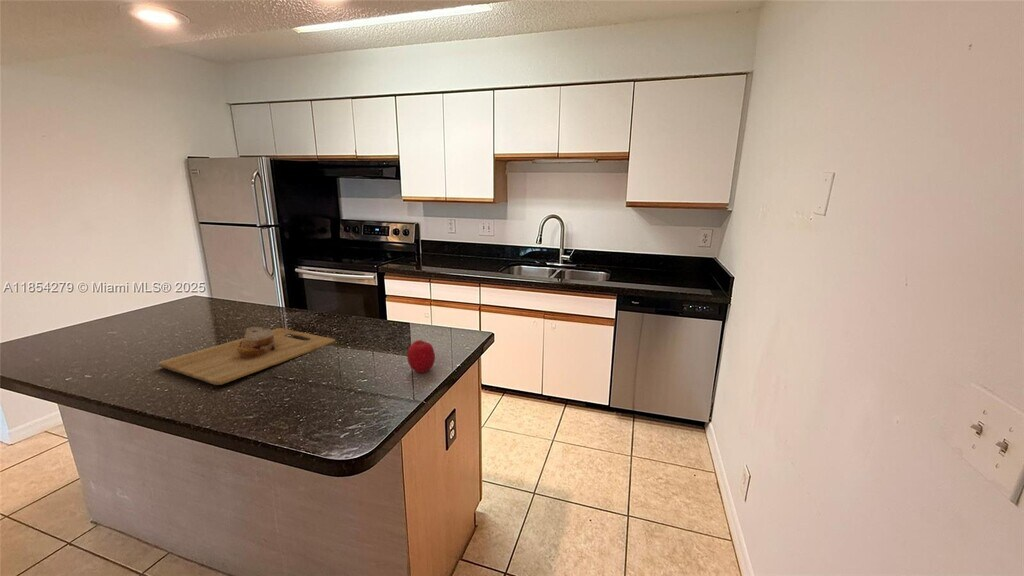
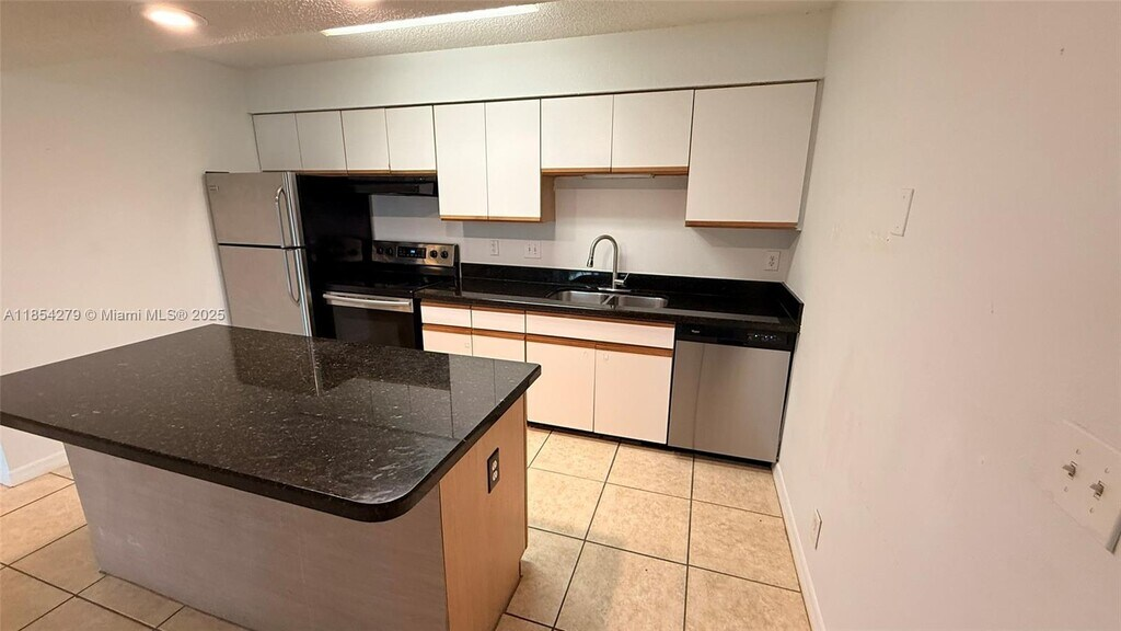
- cutting board [157,326,336,386]
- fruit [406,339,436,374]
